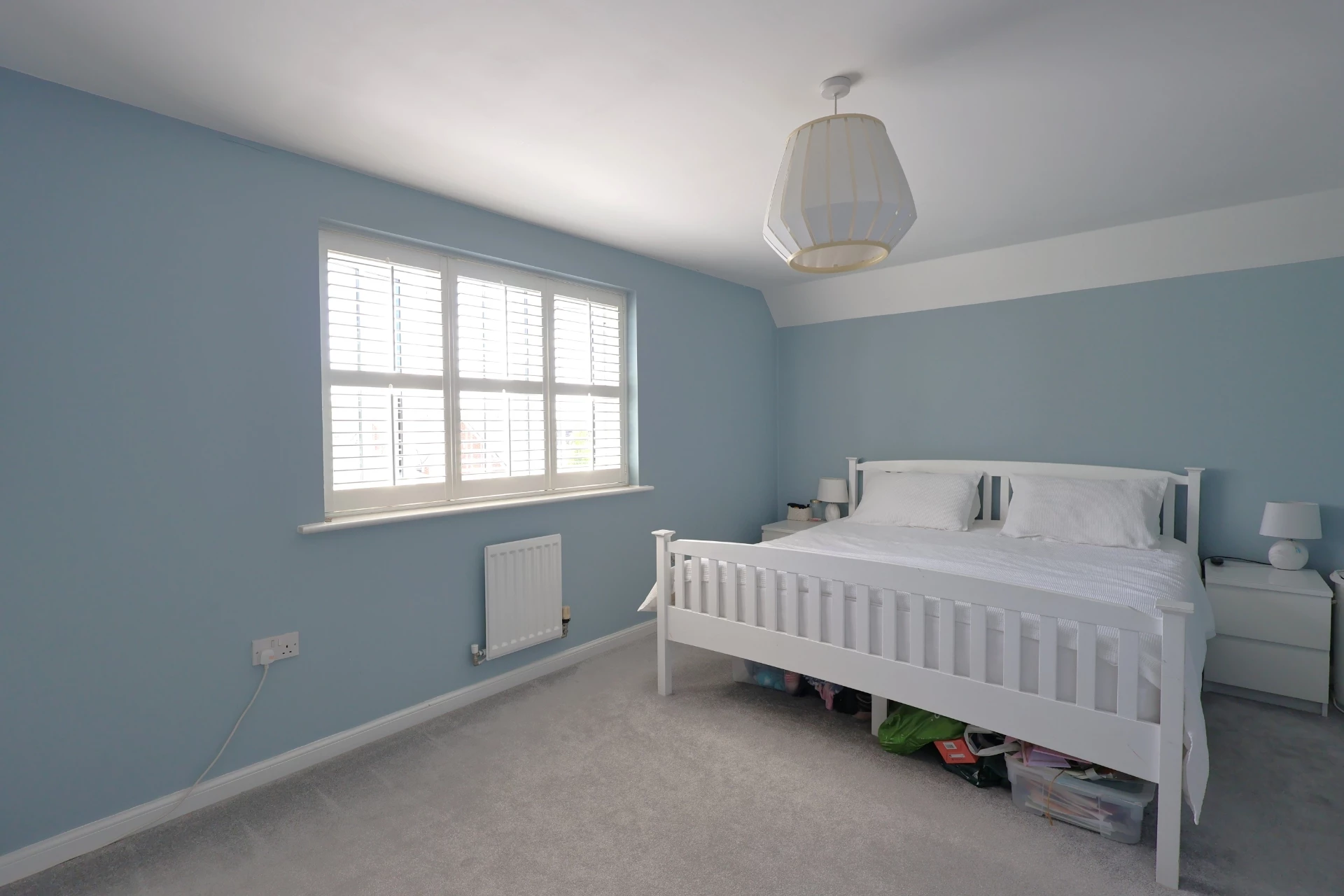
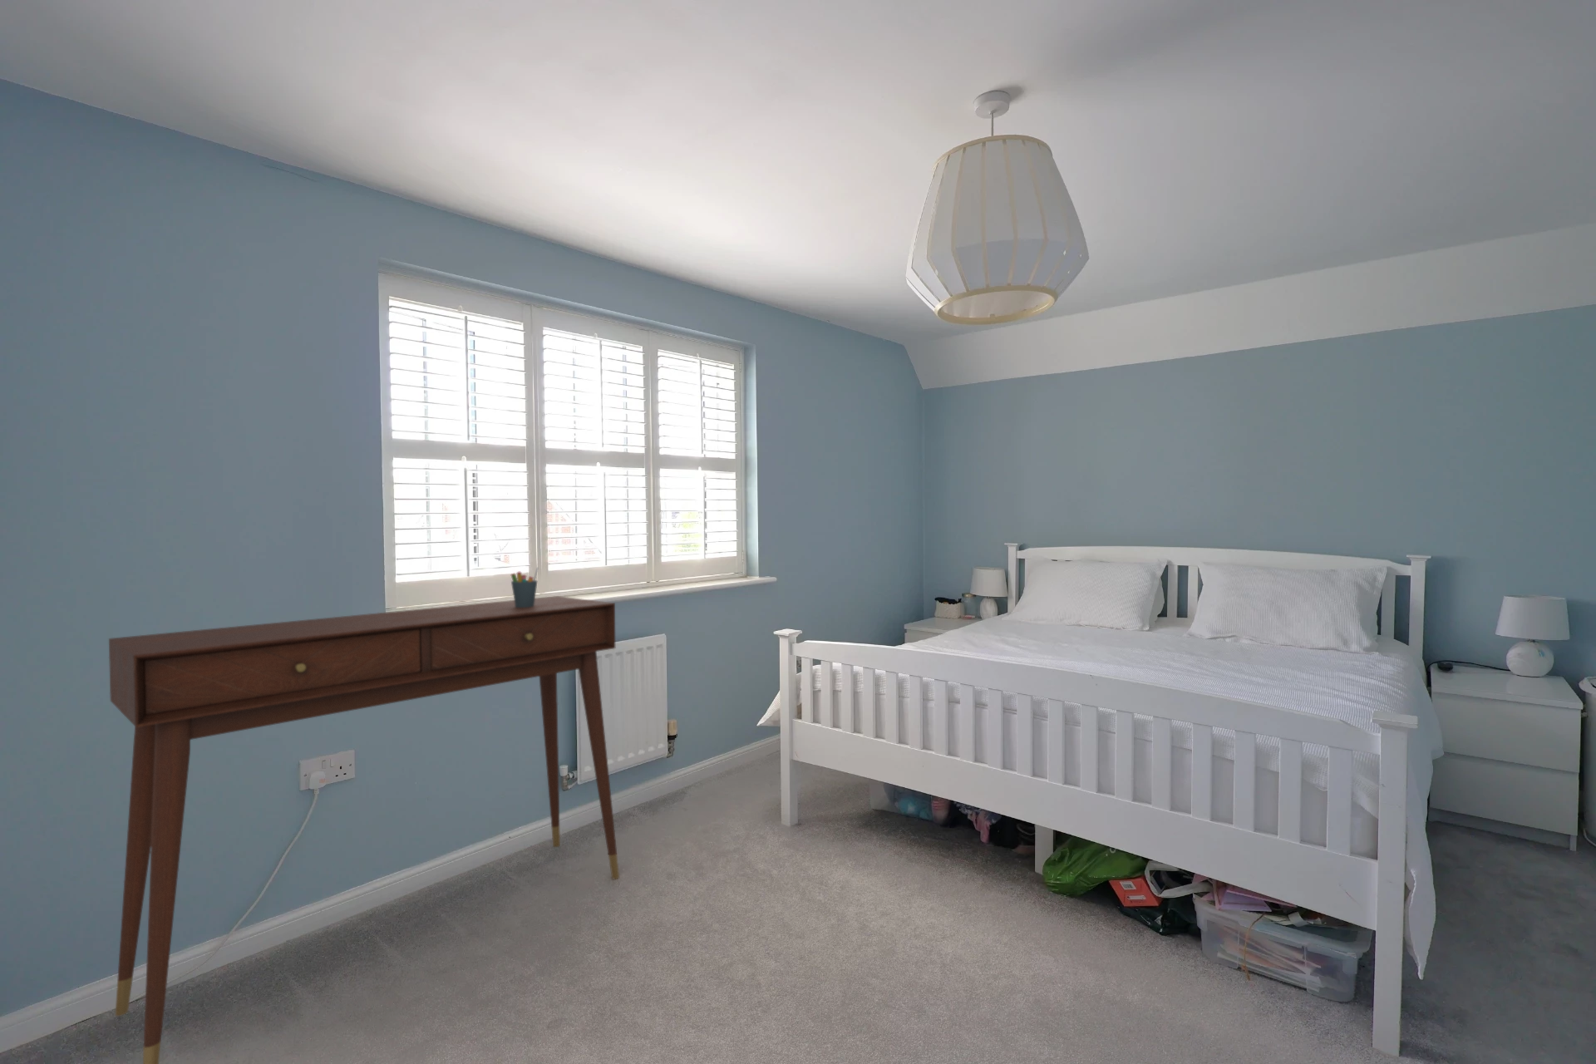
+ desk [108,595,620,1064]
+ pen holder [511,566,539,608]
